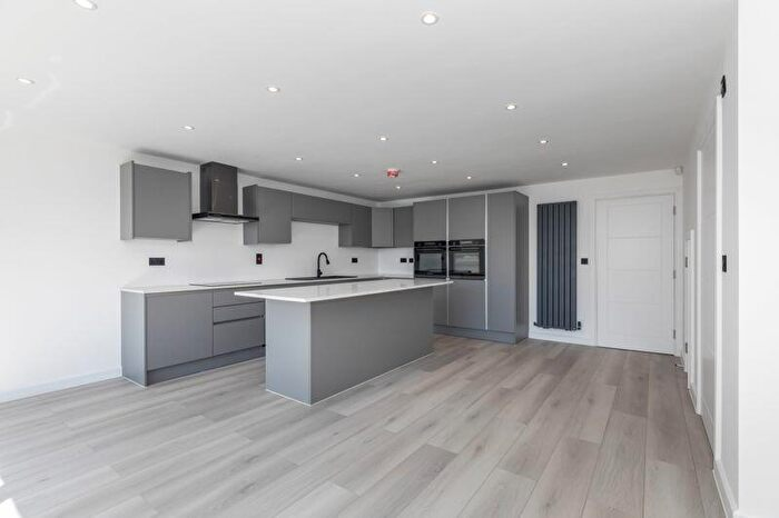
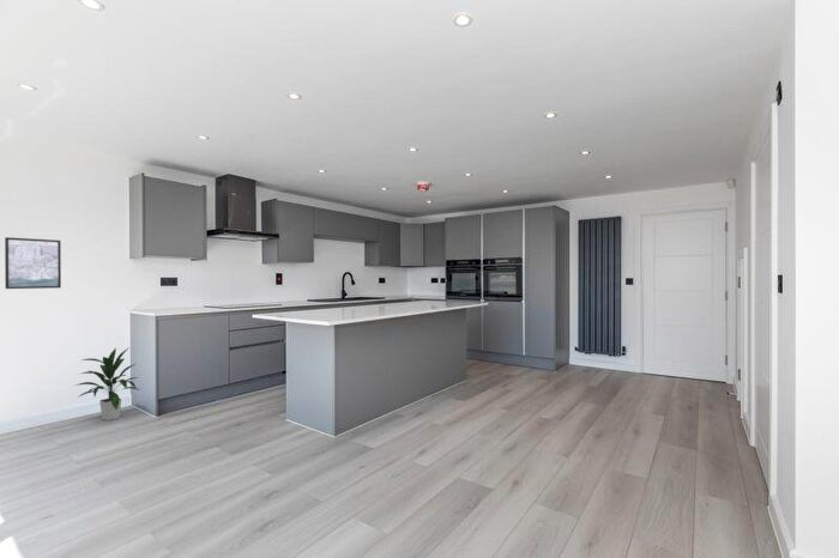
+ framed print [4,236,62,290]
+ indoor plant [71,346,141,421]
